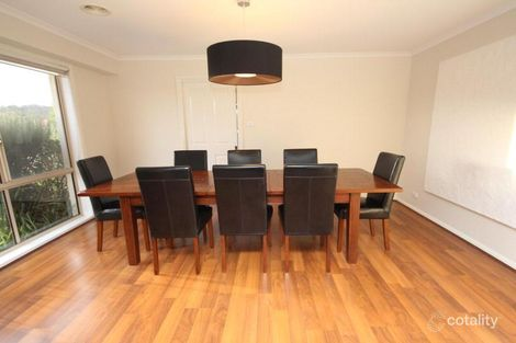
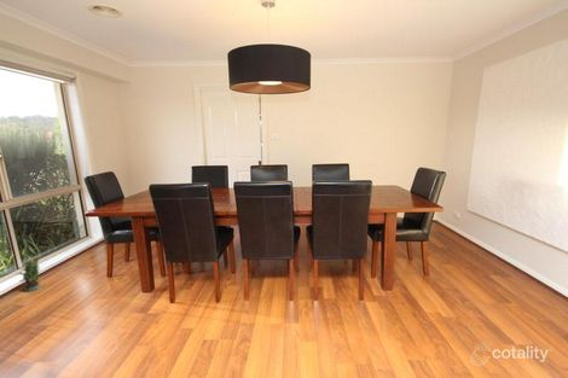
+ potted plant [12,254,41,293]
